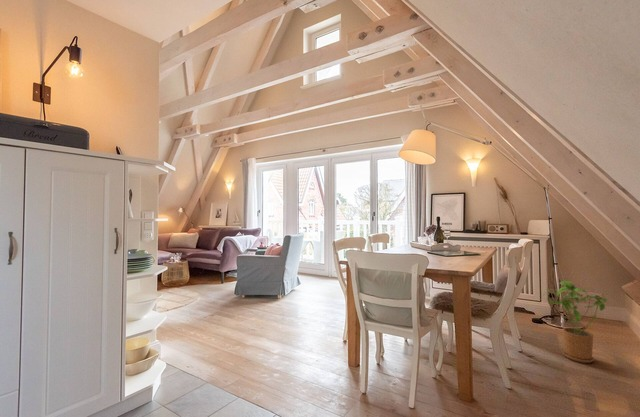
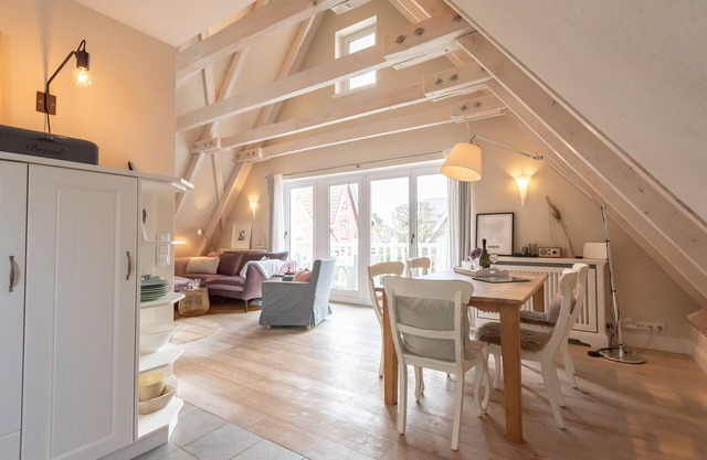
- house plant [543,280,608,364]
